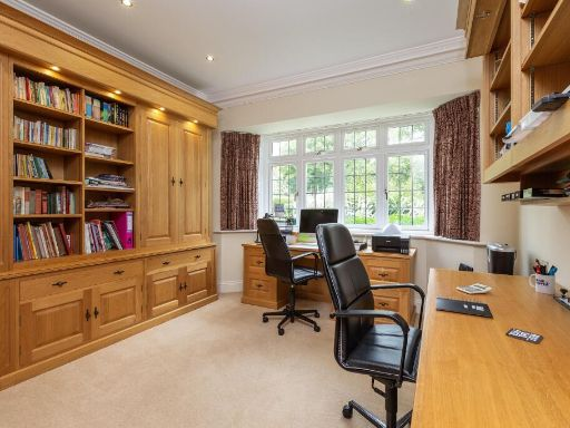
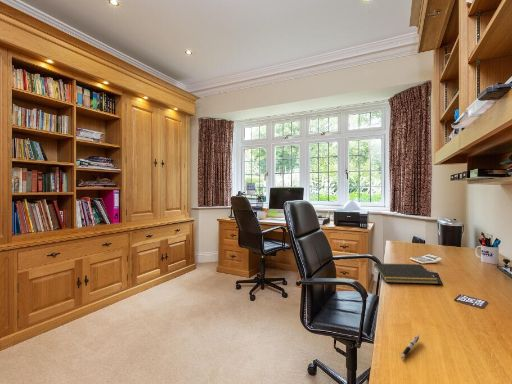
+ pen [400,334,420,359]
+ notepad [372,262,440,285]
